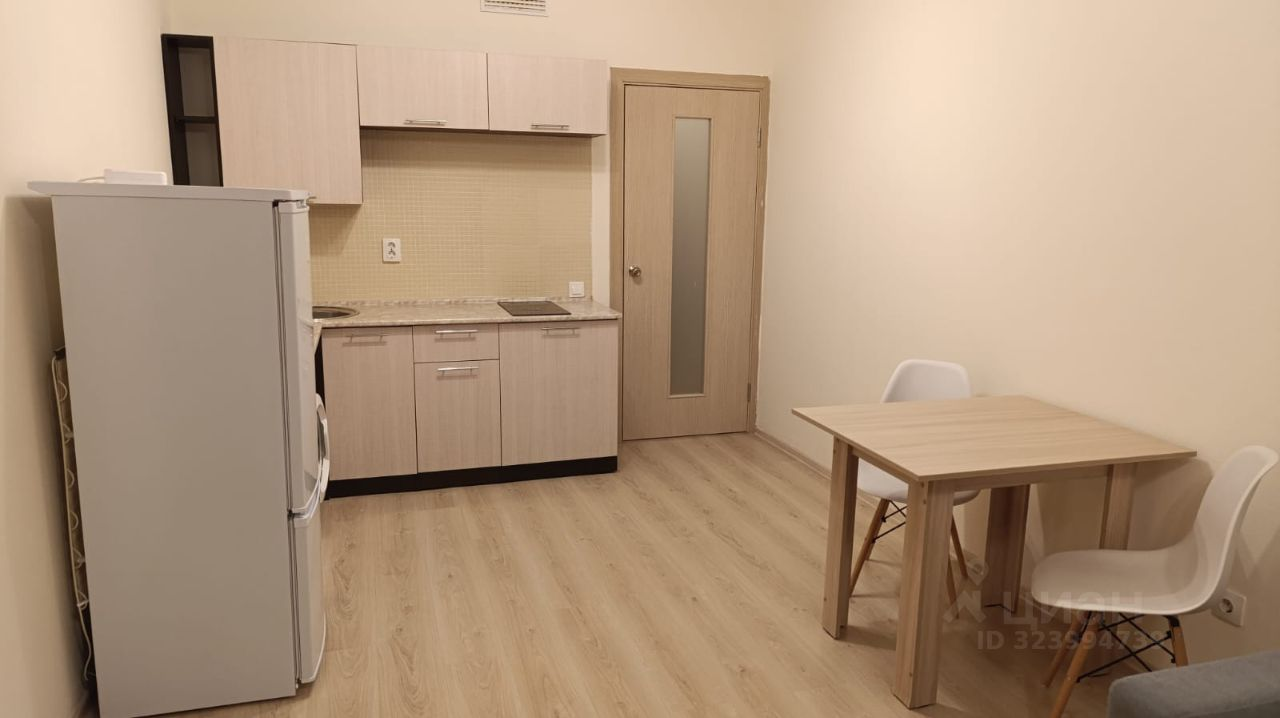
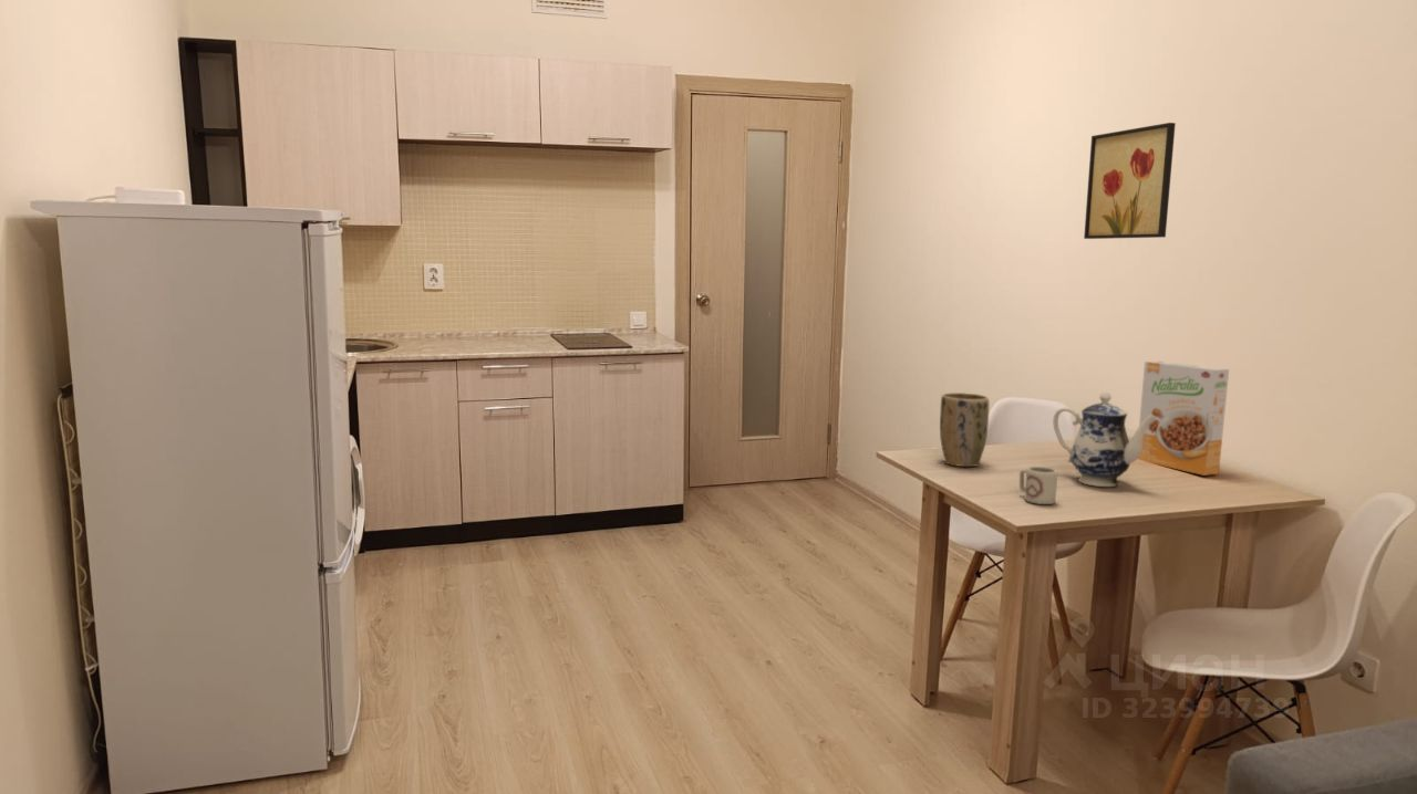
+ cup [1018,466,1058,505]
+ wall art [1083,122,1177,240]
+ teapot [1052,391,1158,488]
+ plant pot [939,391,990,468]
+ cereal box [1137,359,1230,477]
